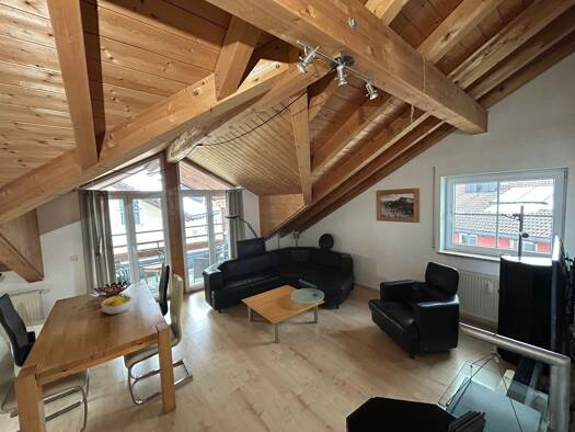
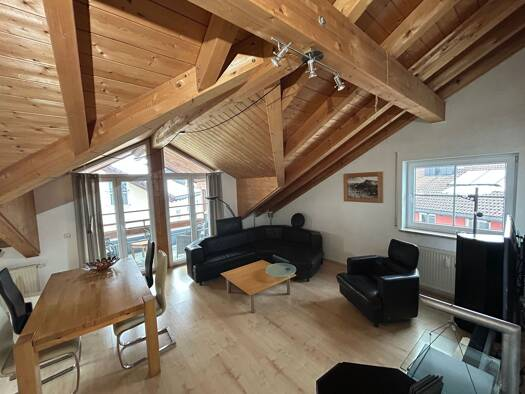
- fruit bowl [101,294,133,315]
